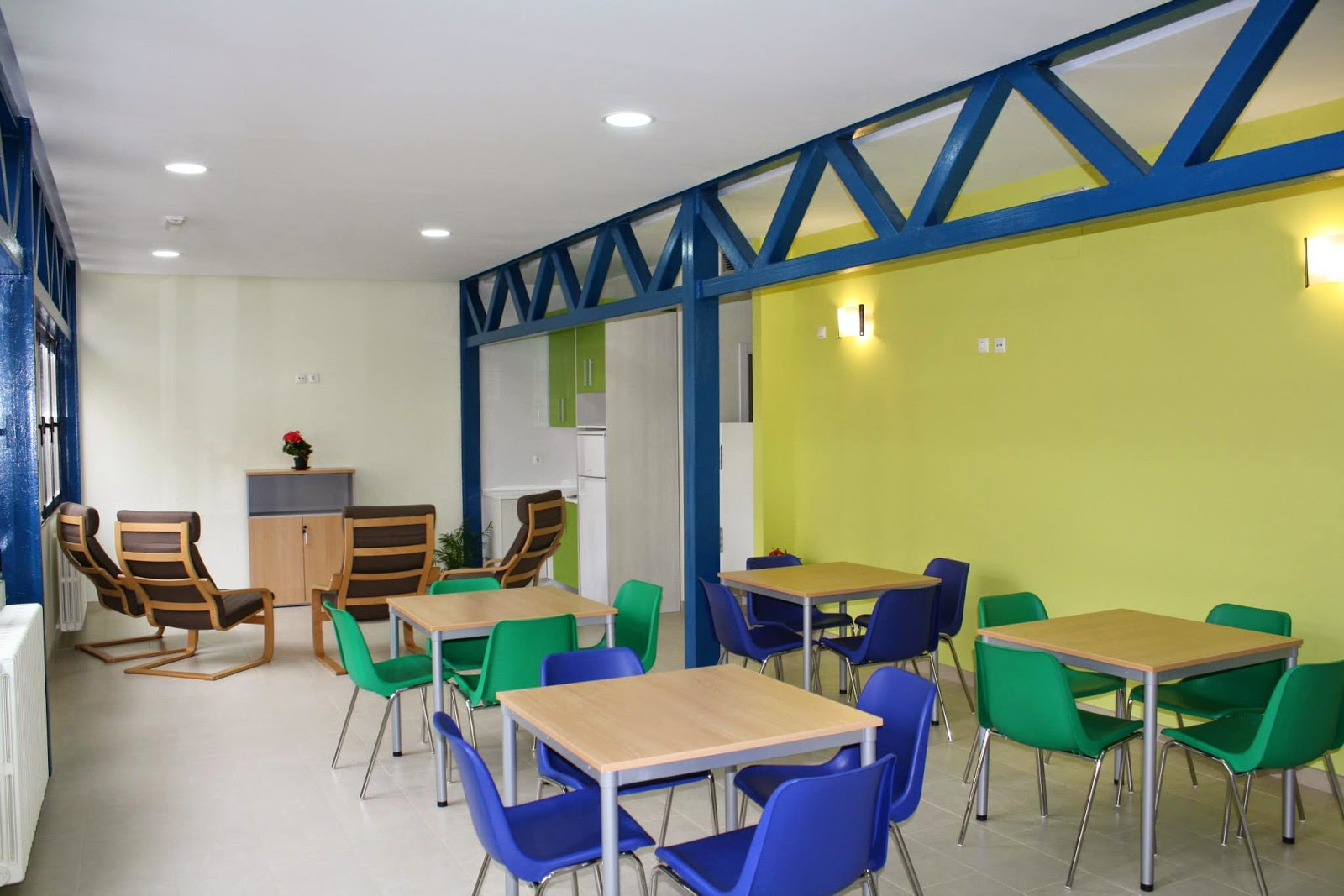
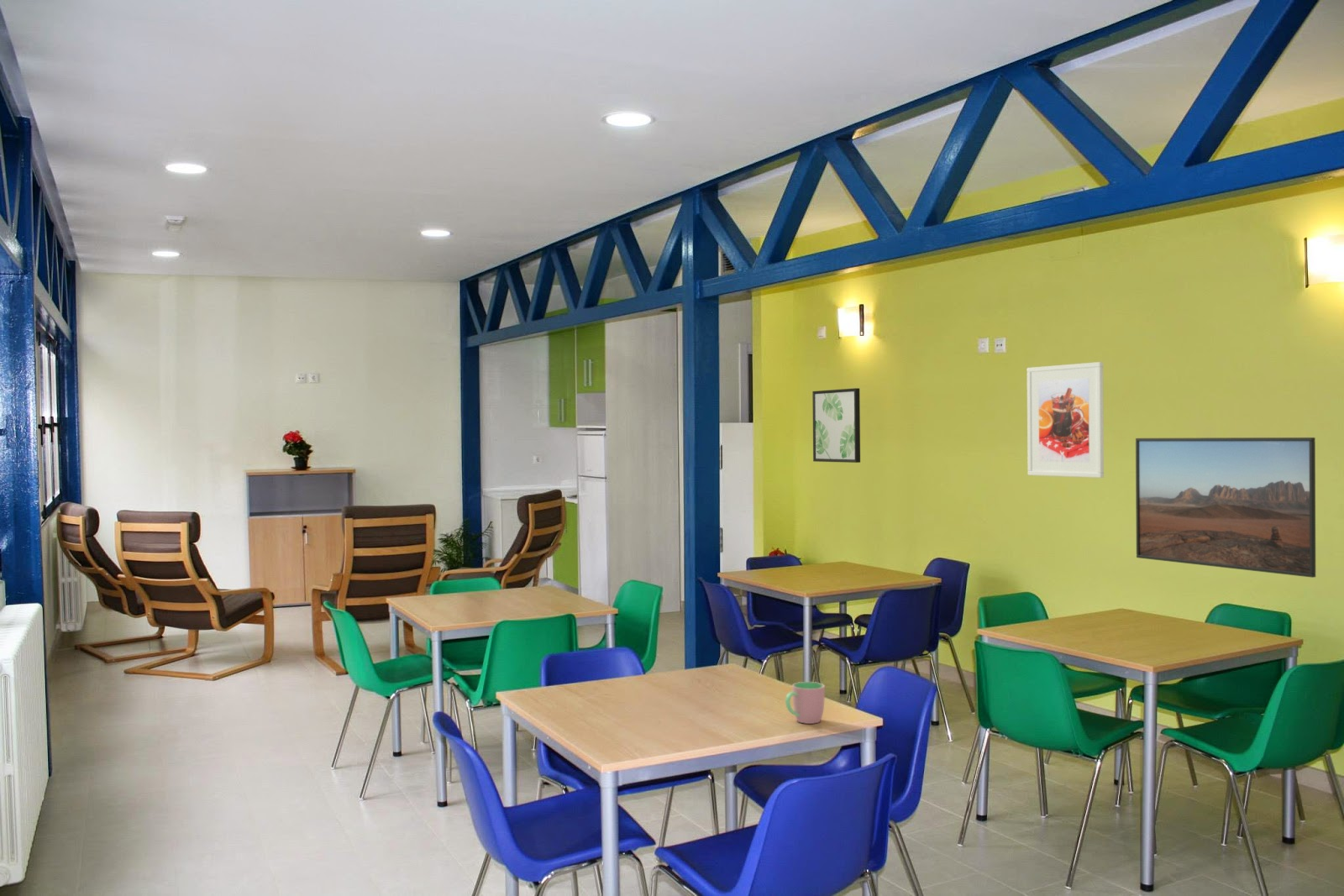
+ cup [785,681,826,725]
+ wall art [811,387,861,464]
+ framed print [1135,437,1316,579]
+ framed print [1026,361,1105,479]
